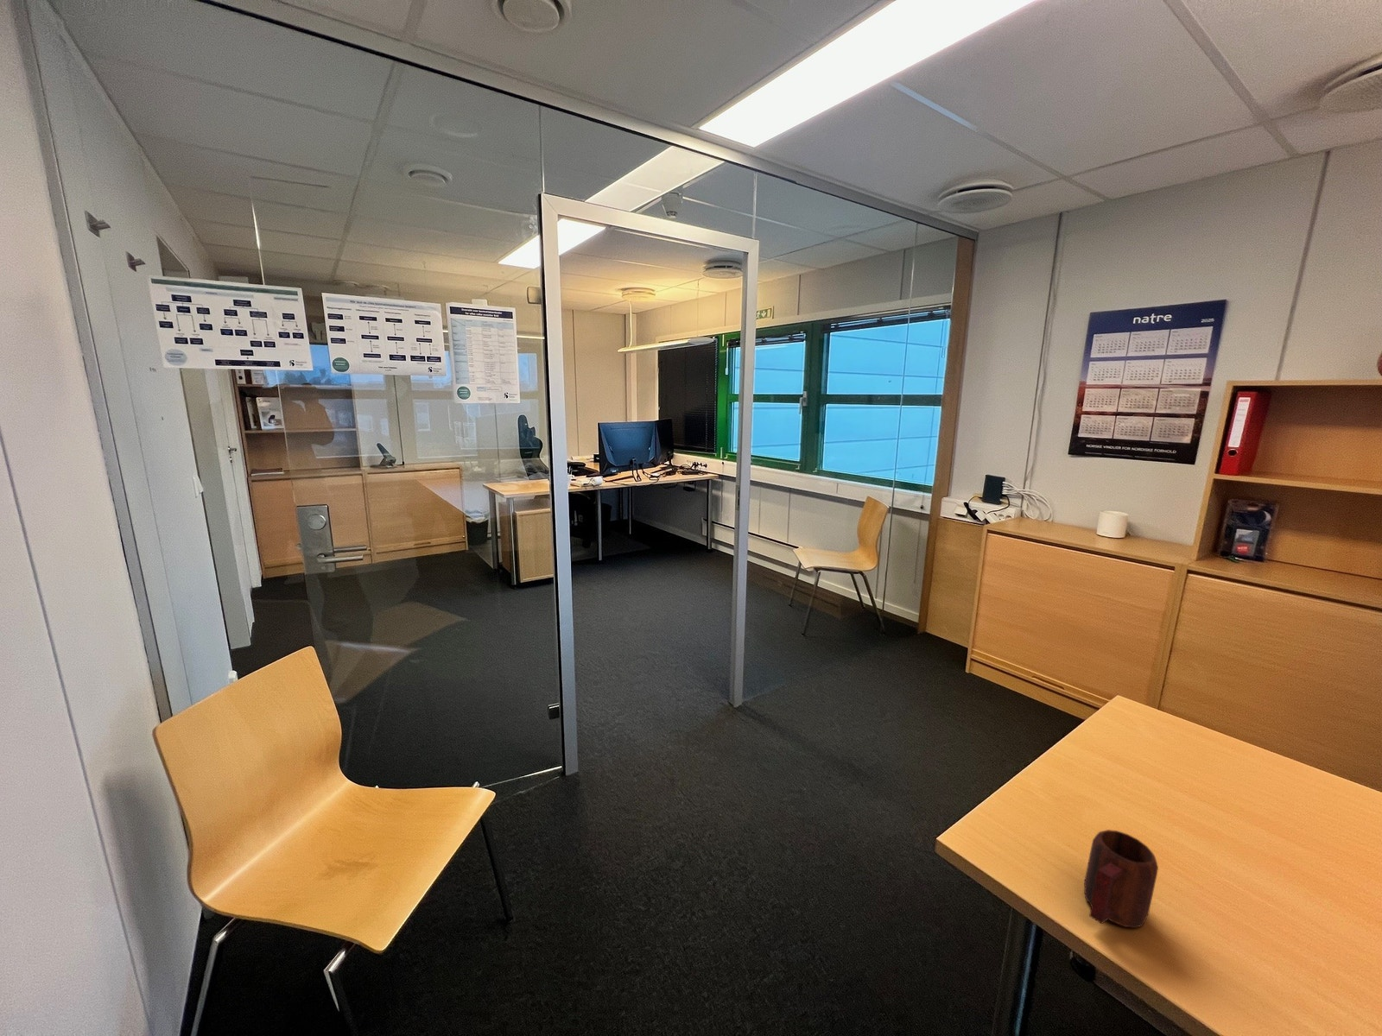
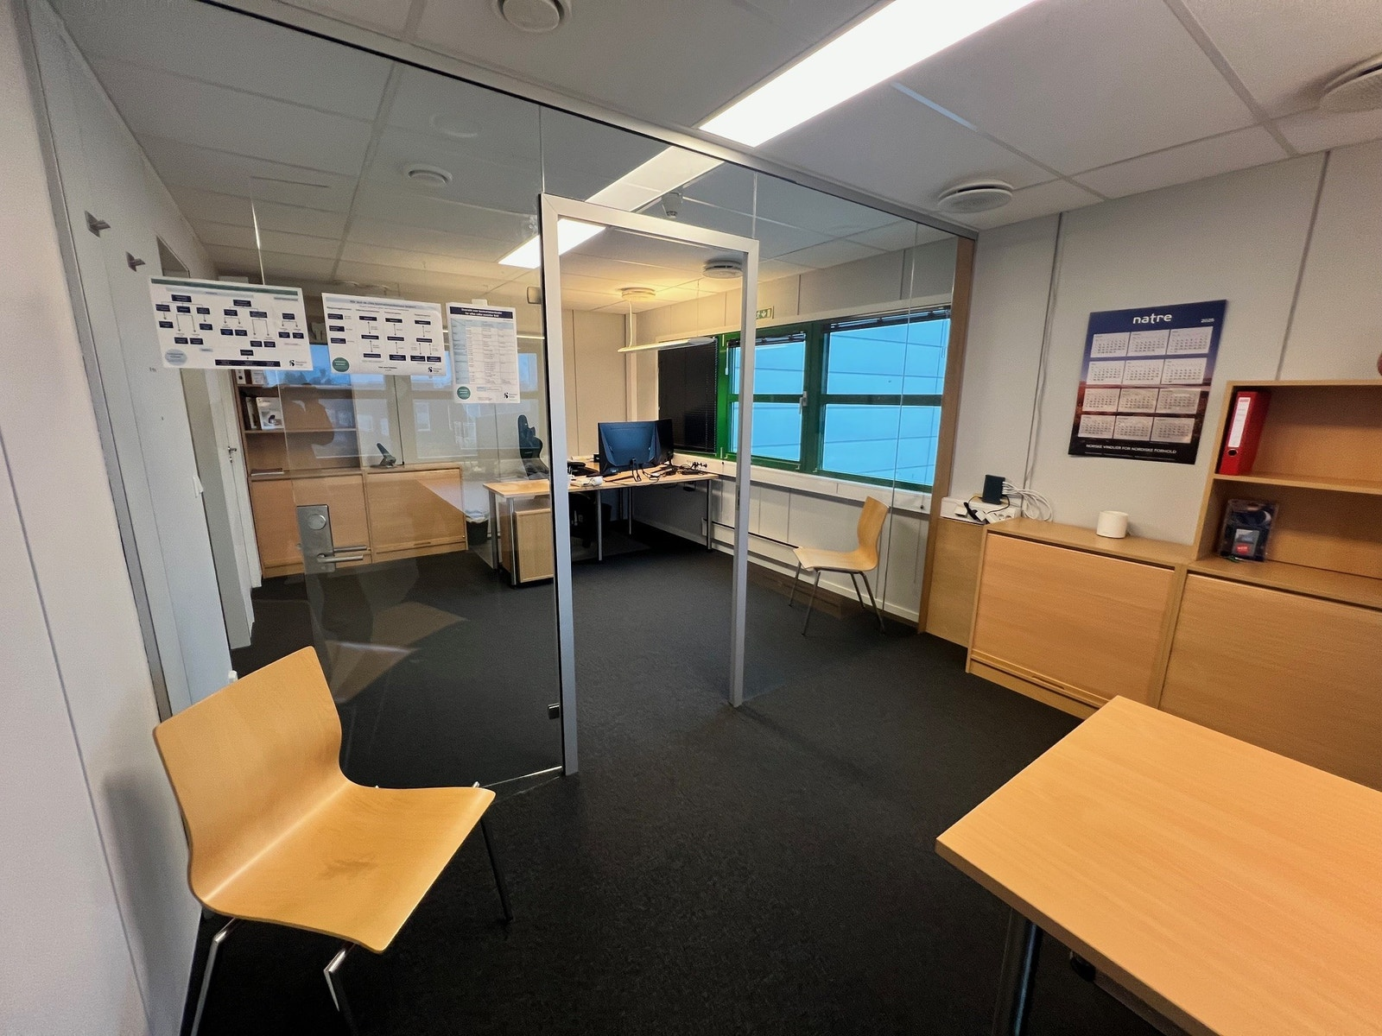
- mug [1083,829,1159,929]
